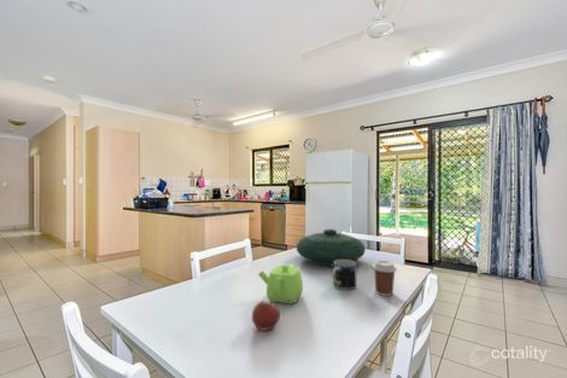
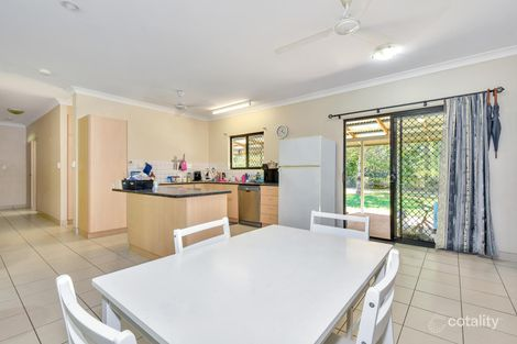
- apple [251,301,281,332]
- coffee cup [372,260,398,297]
- mug [331,260,357,291]
- decorative bowl [294,228,367,267]
- teapot [257,263,304,304]
